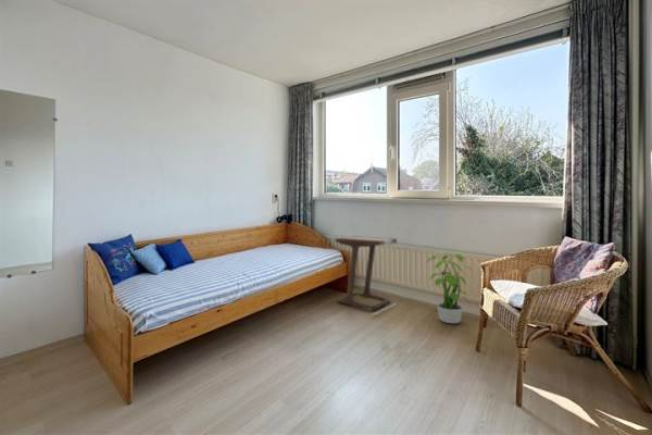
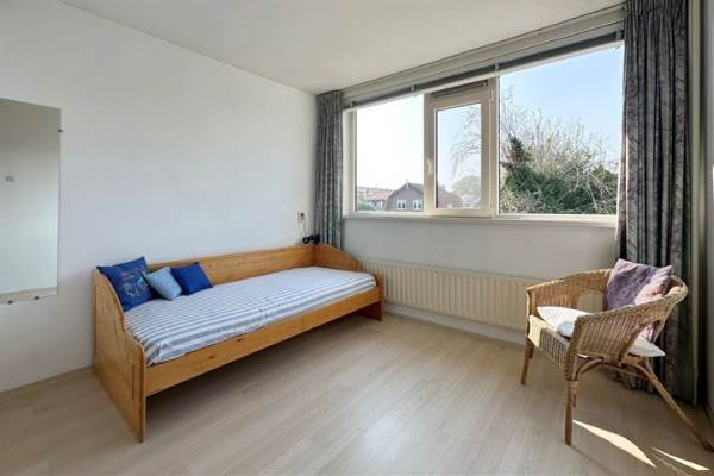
- potted plant [425,252,474,324]
- side table [335,236,399,315]
